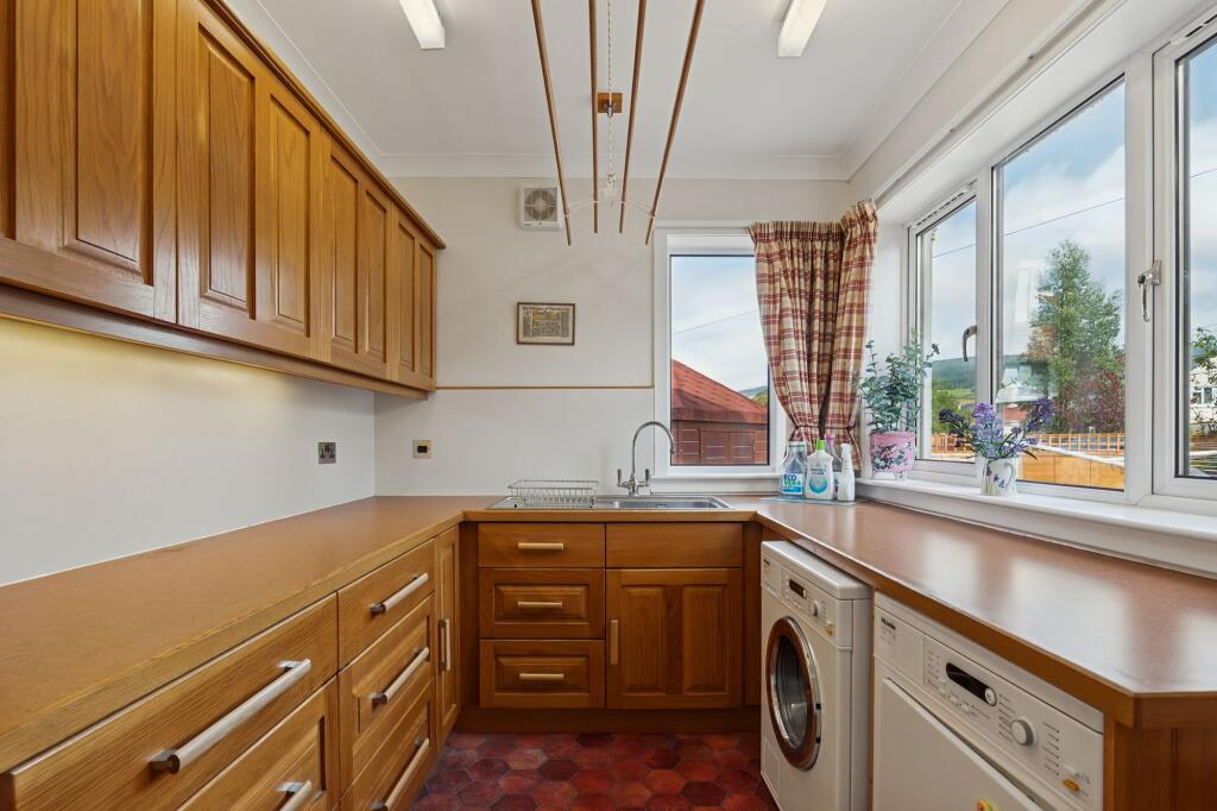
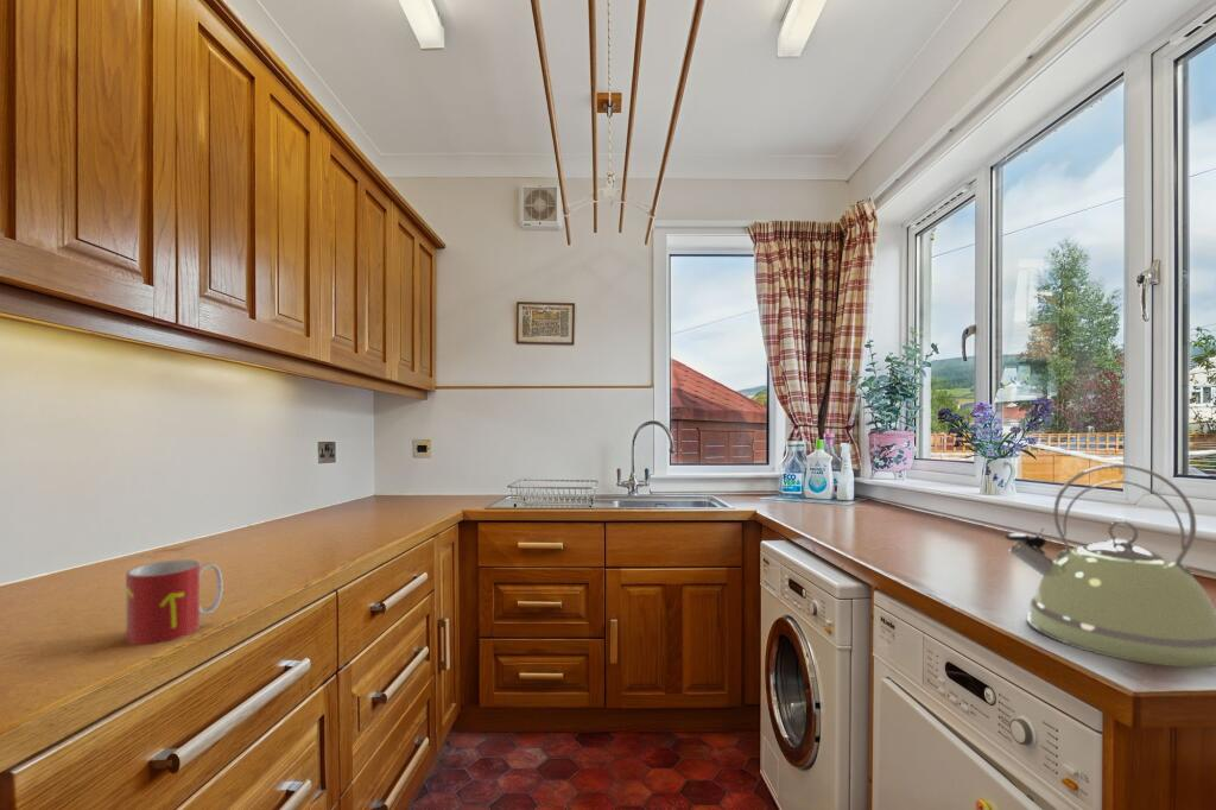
+ kettle [1002,462,1216,669]
+ mug [125,558,223,646]
